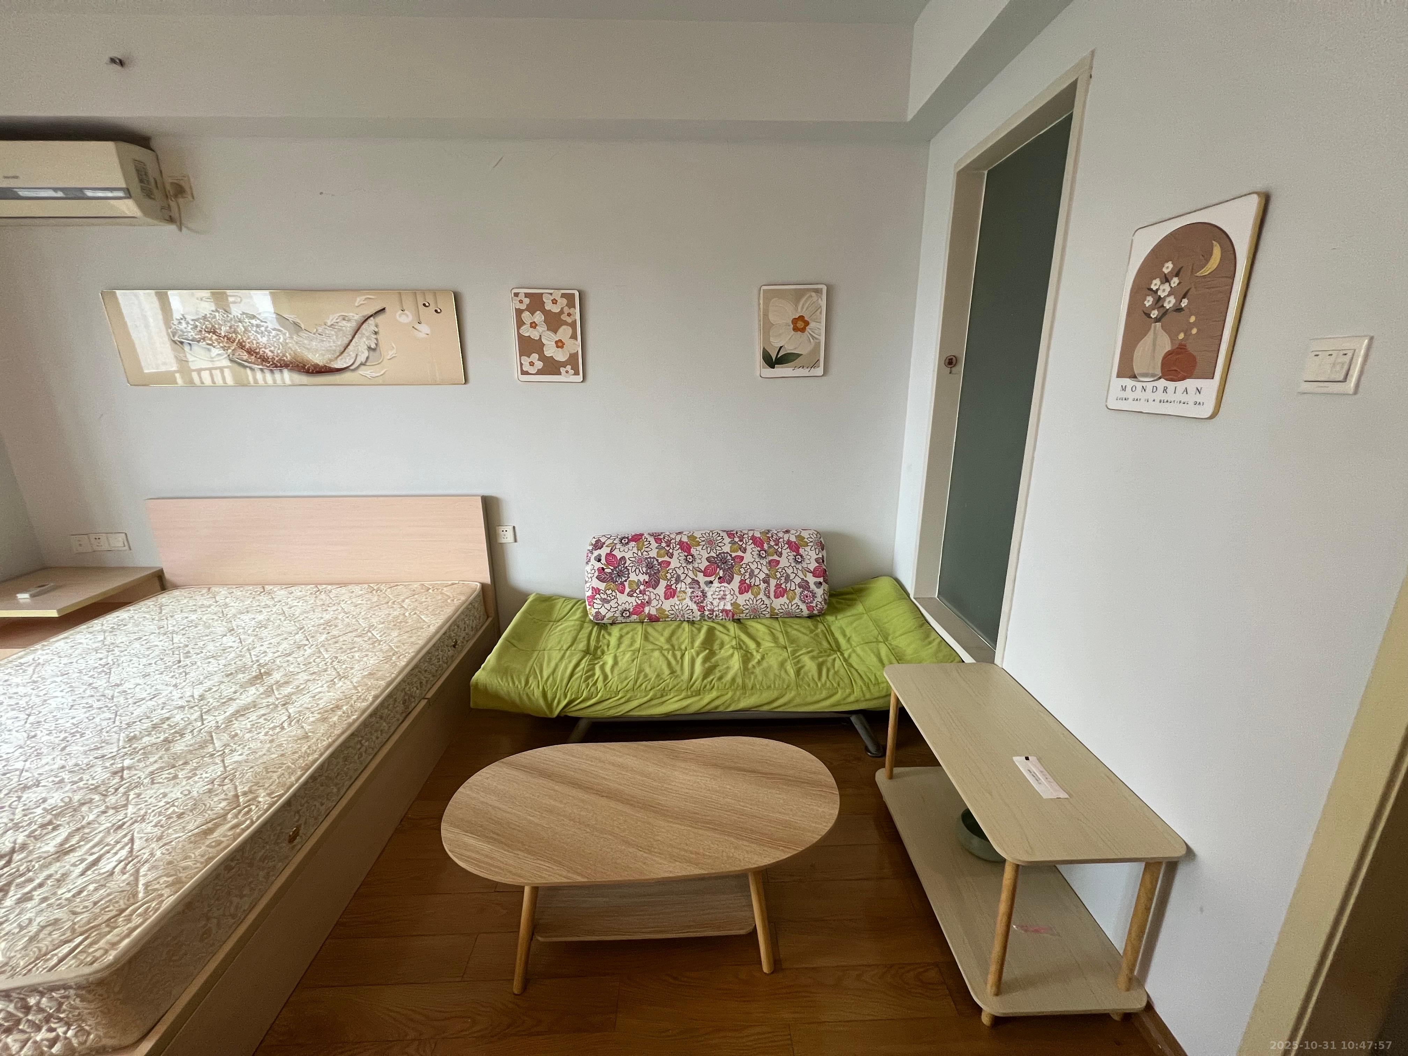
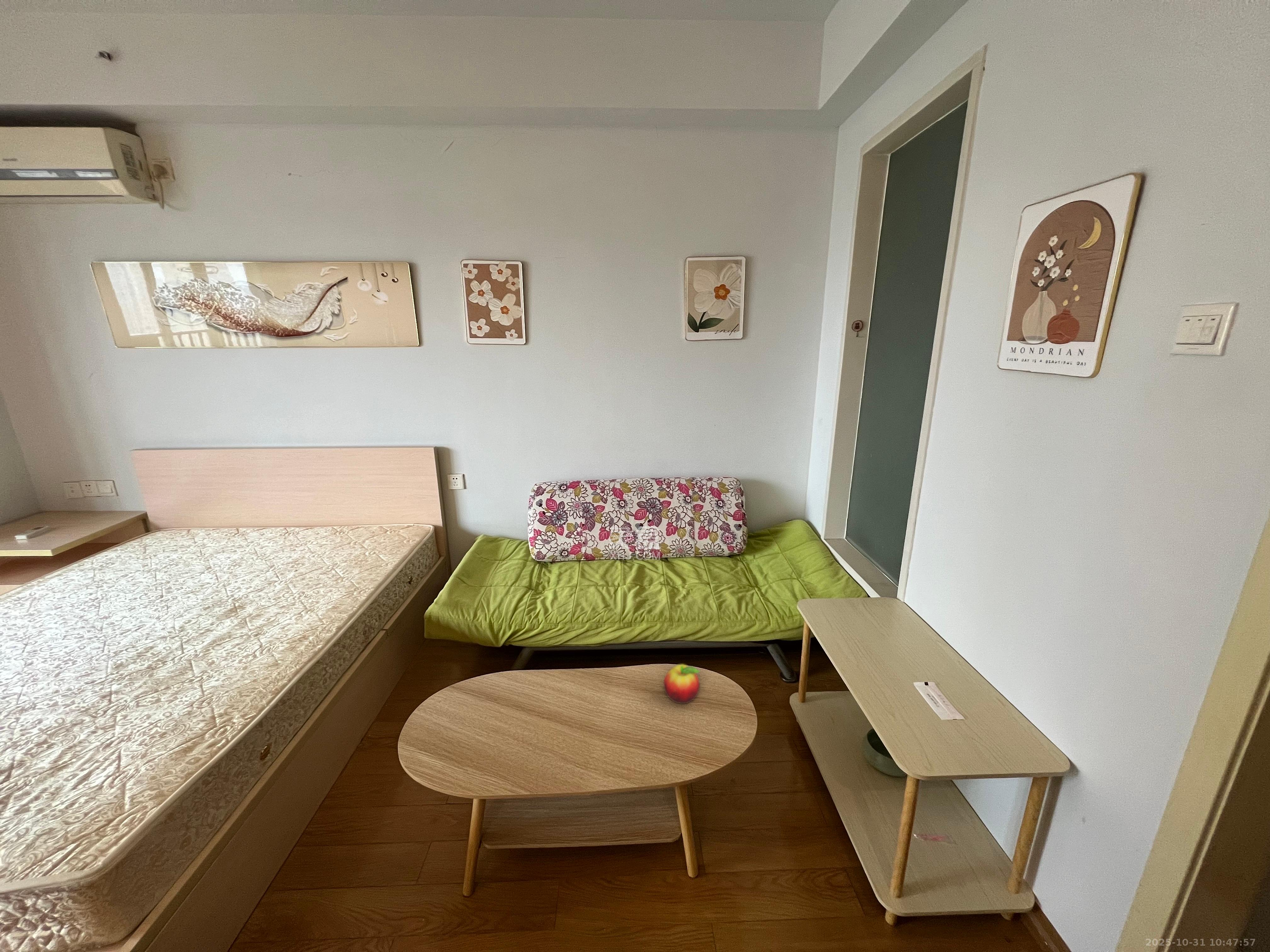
+ fruit [663,664,701,704]
